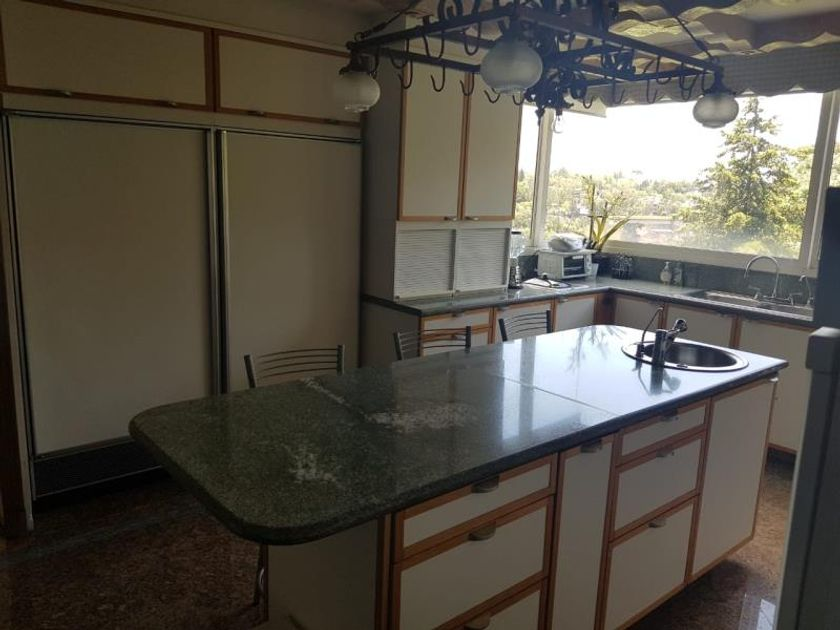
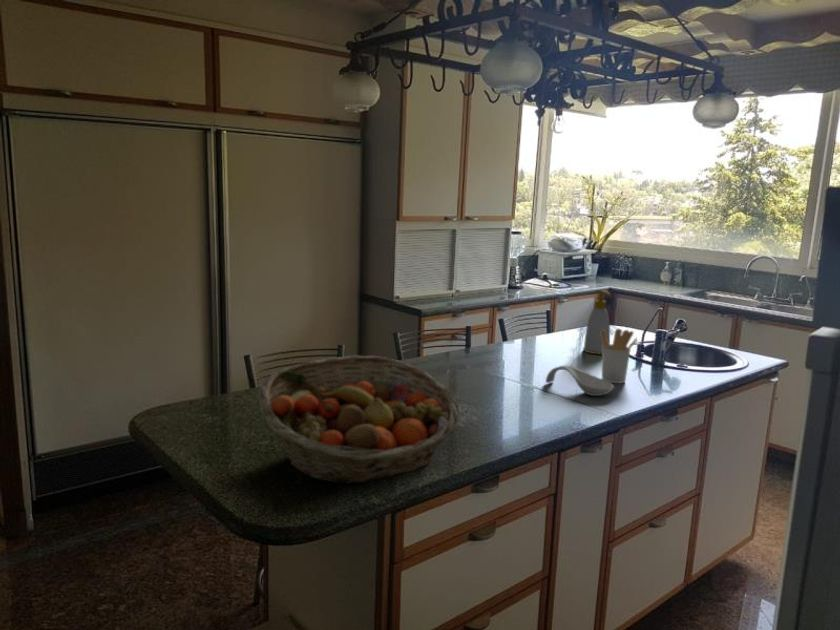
+ spoon rest [545,364,615,397]
+ fruit basket [258,355,461,485]
+ utensil holder [600,328,638,384]
+ soap bottle [582,289,612,355]
